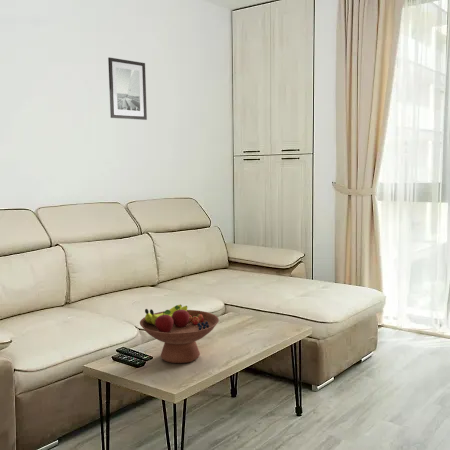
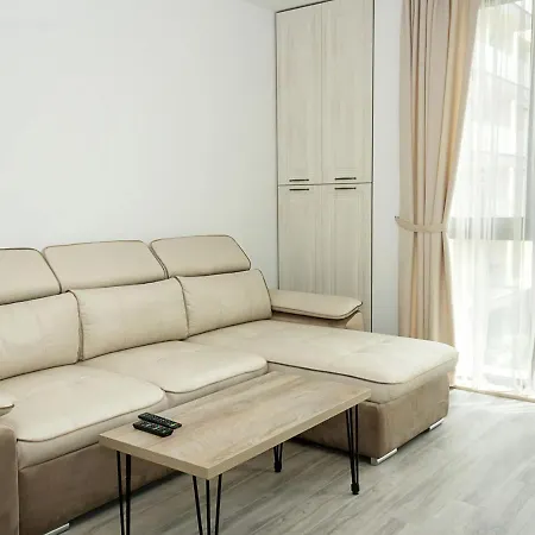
- wall art [107,56,148,121]
- fruit bowl [139,303,220,364]
